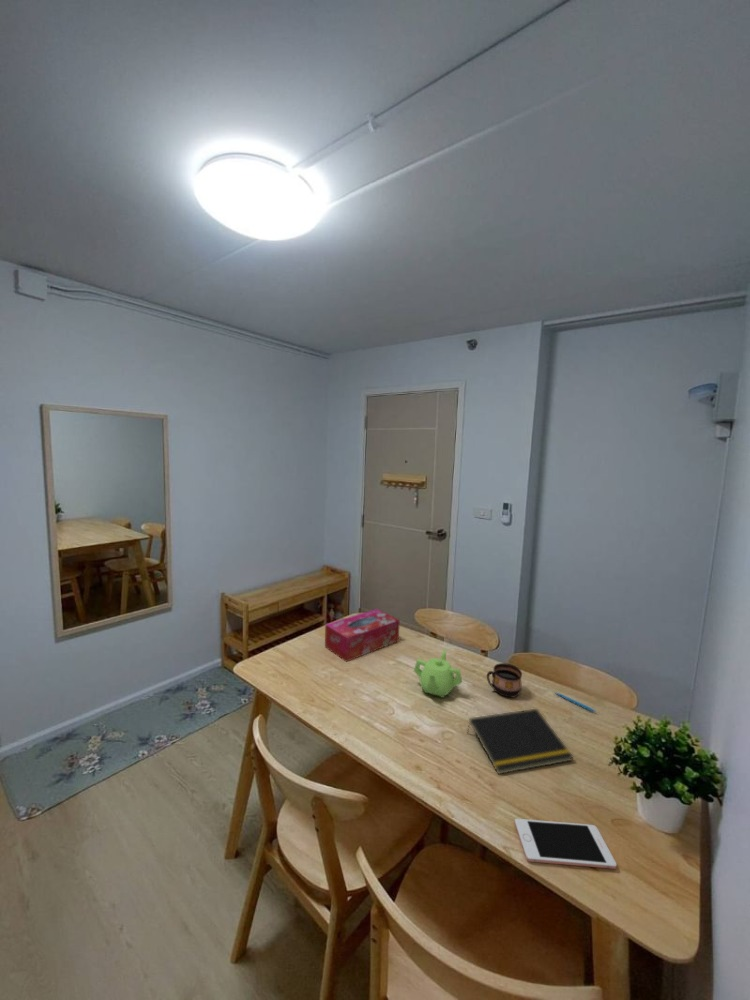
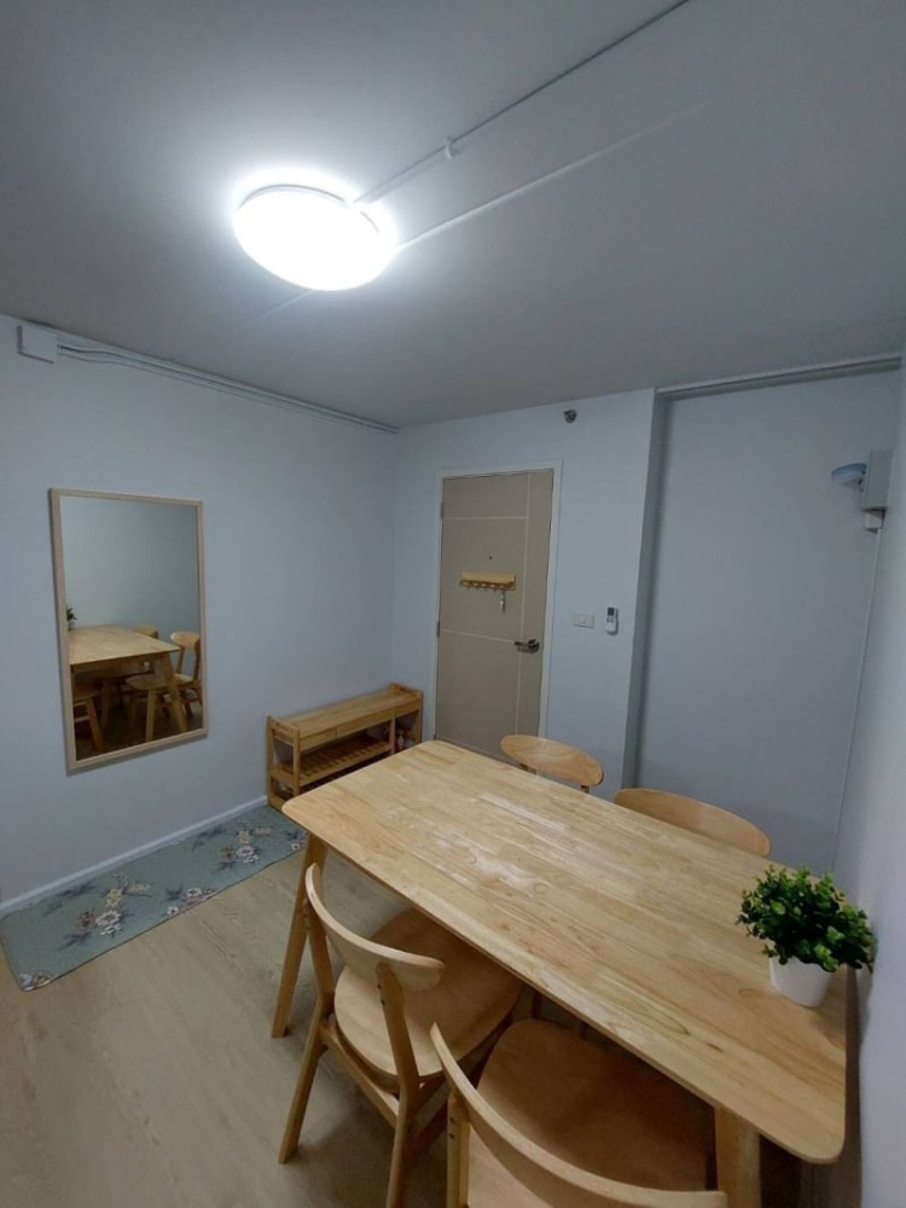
- cup [486,662,523,698]
- tissue box [324,608,401,663]
- teapot [413,648,463,699]
- cell phone [514,818,618,870]
- notepad [466,708,574,775]
- pen [554,691,597,713]
